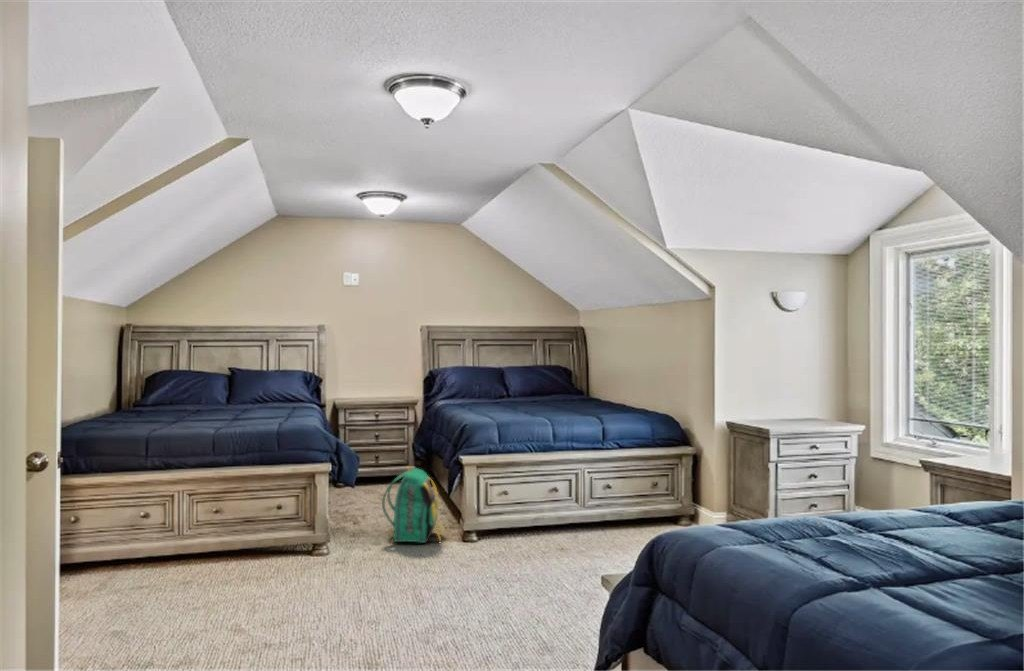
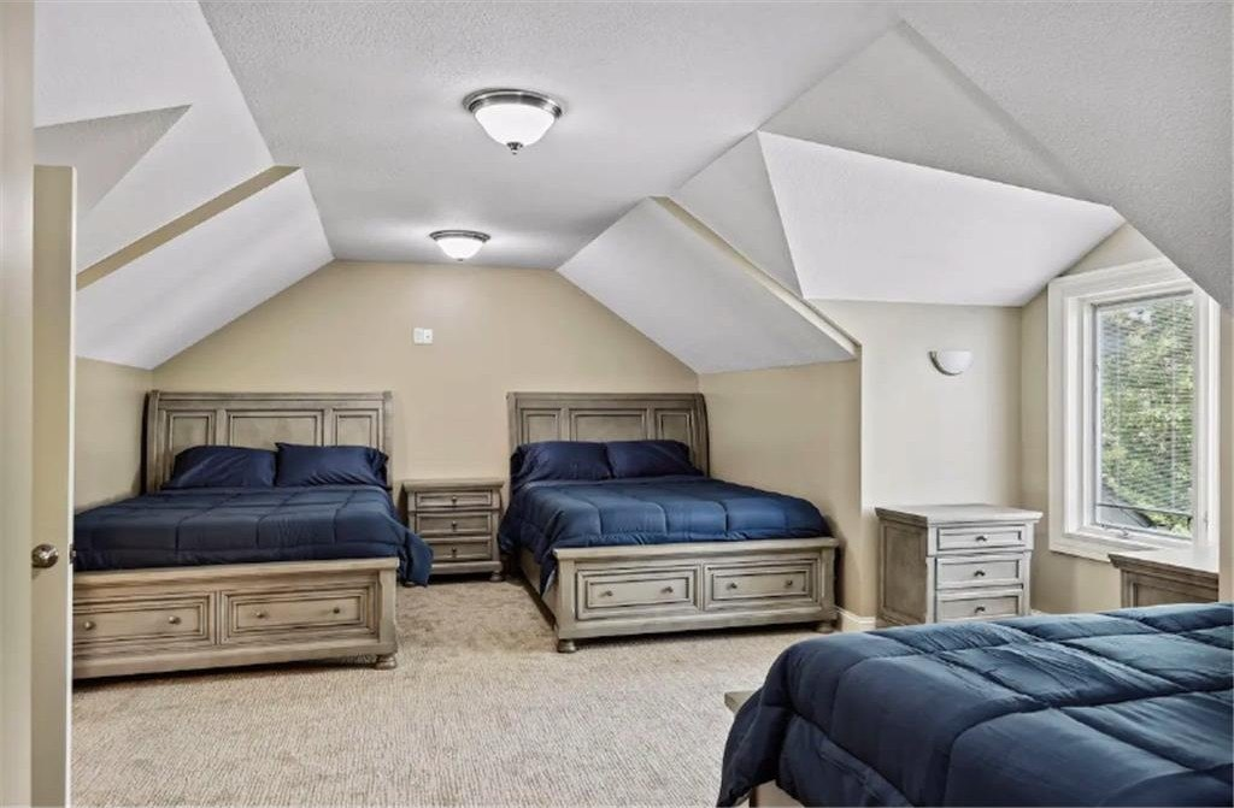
- backpack [381,465,444,547]
